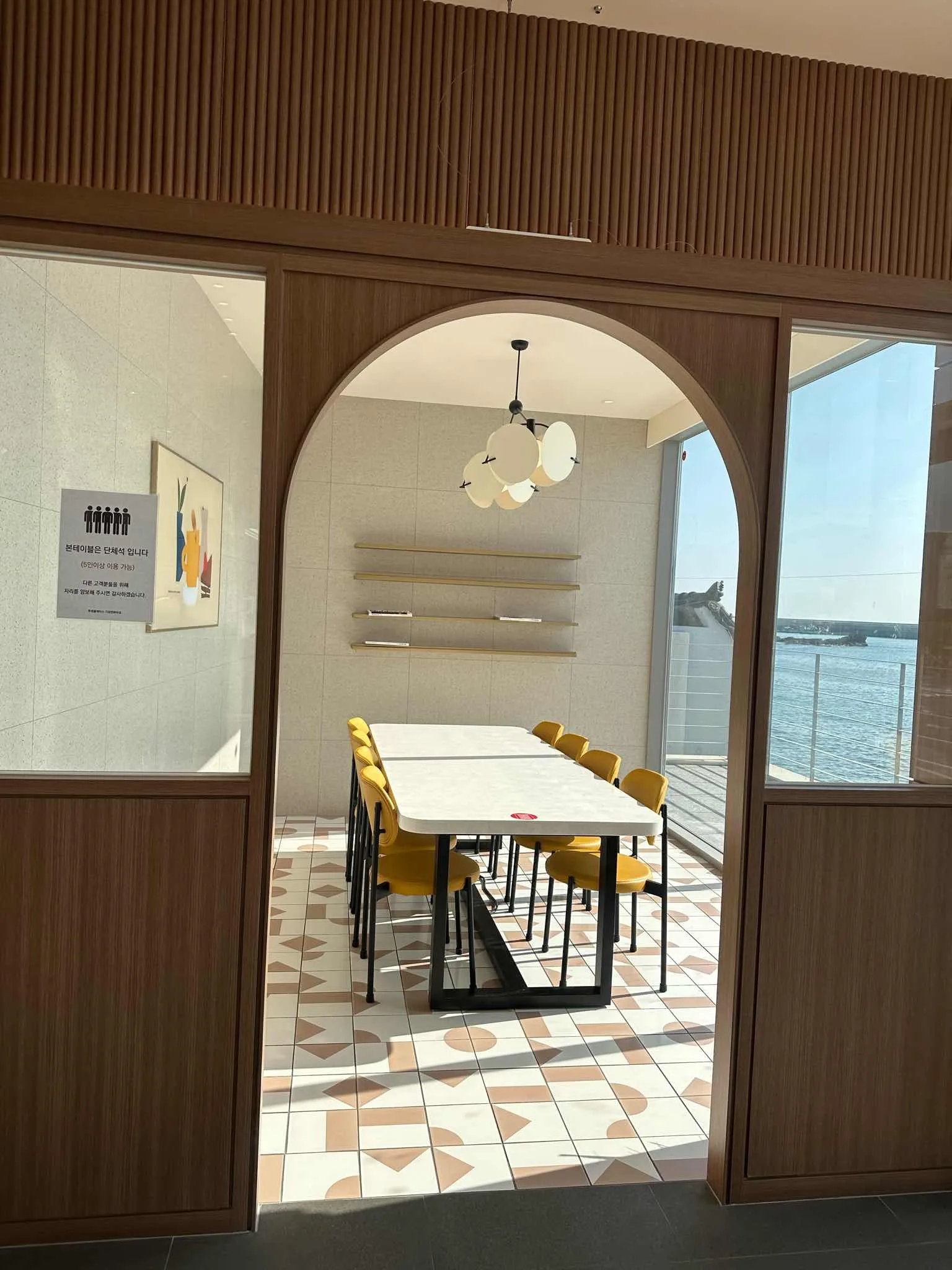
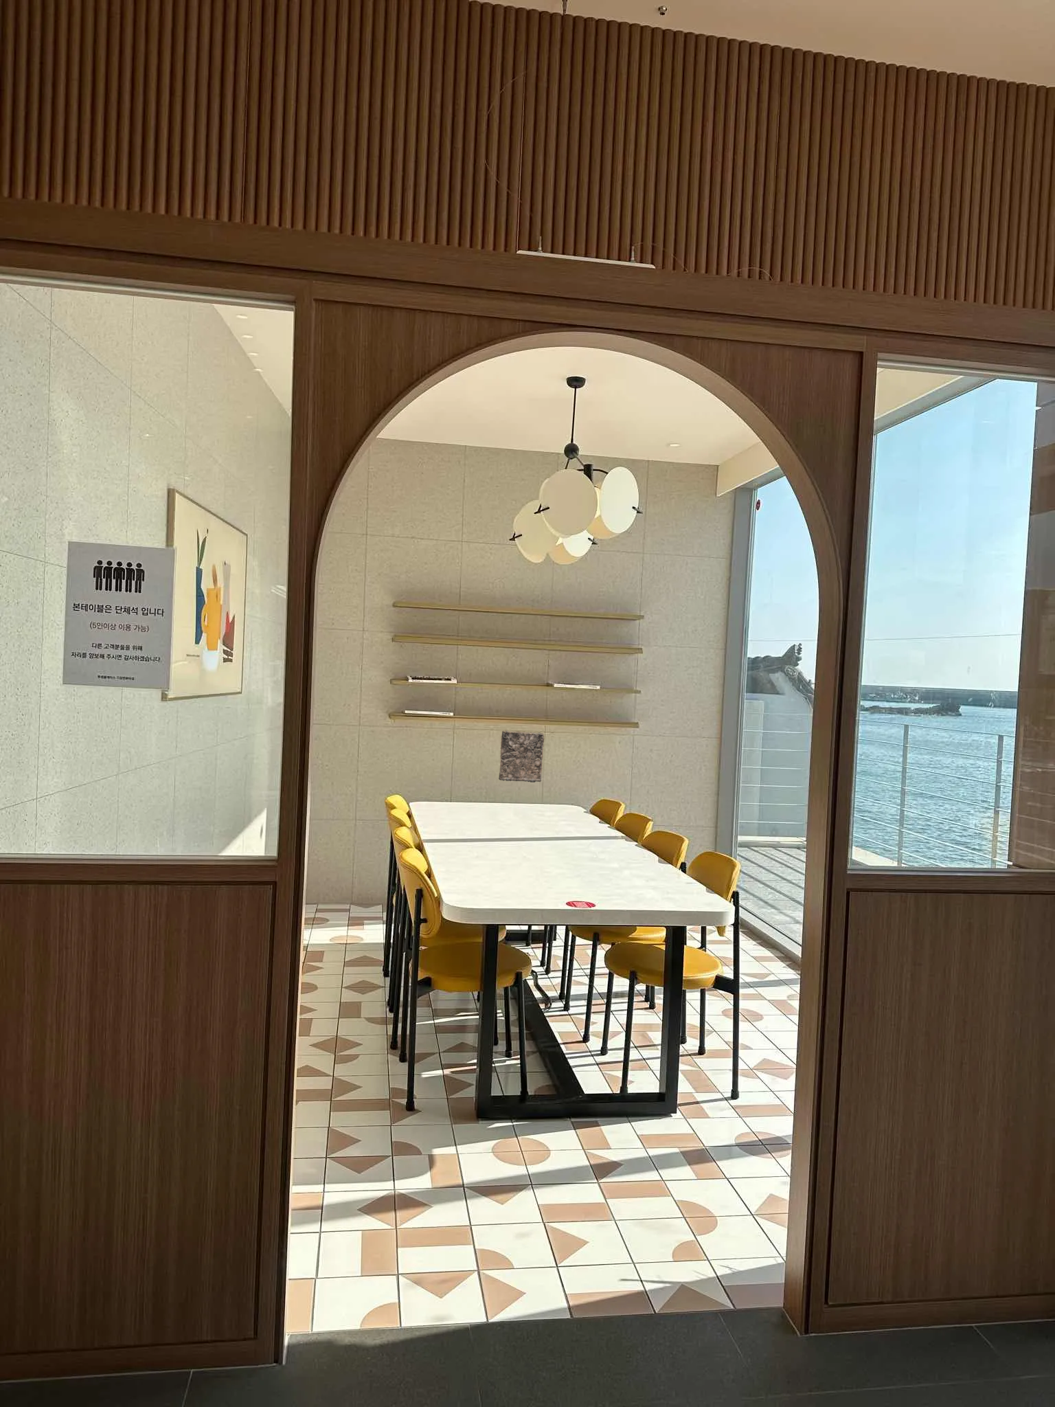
+ relief panel [498,730,544,783]
